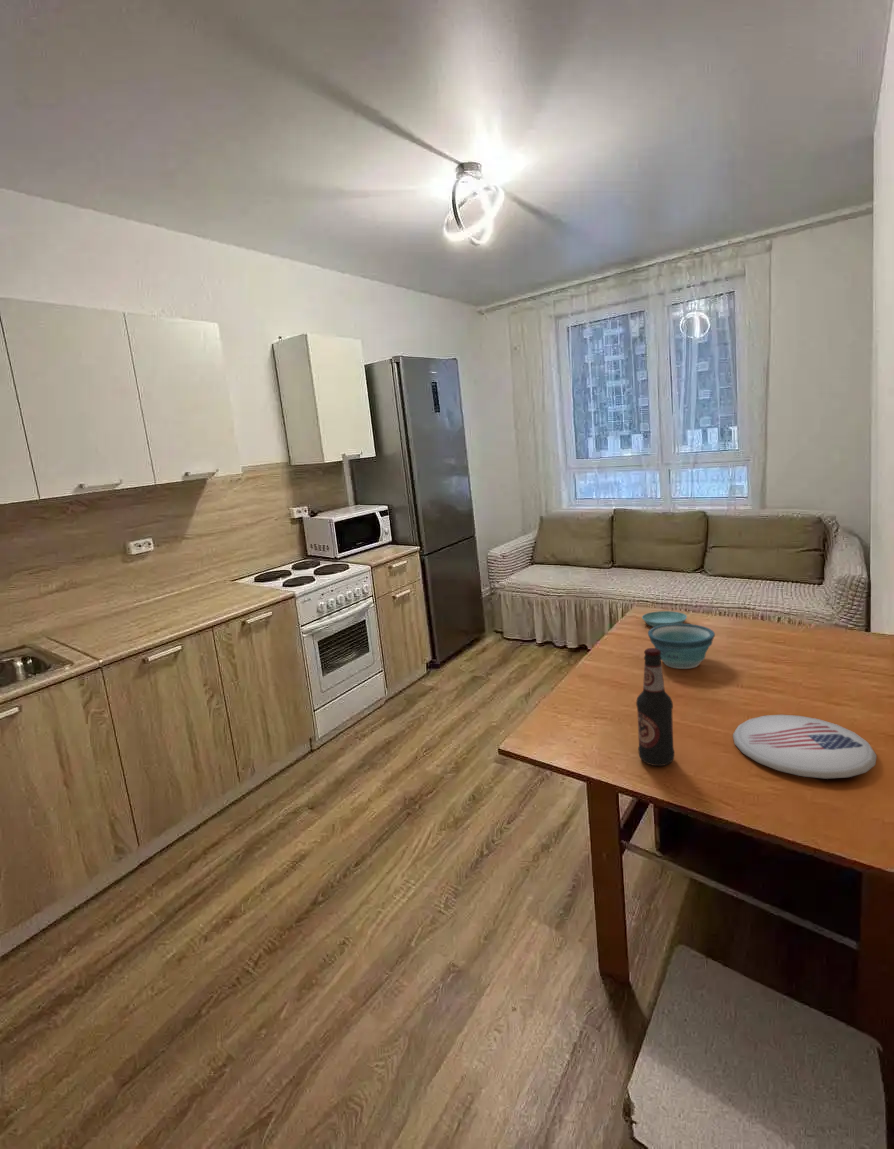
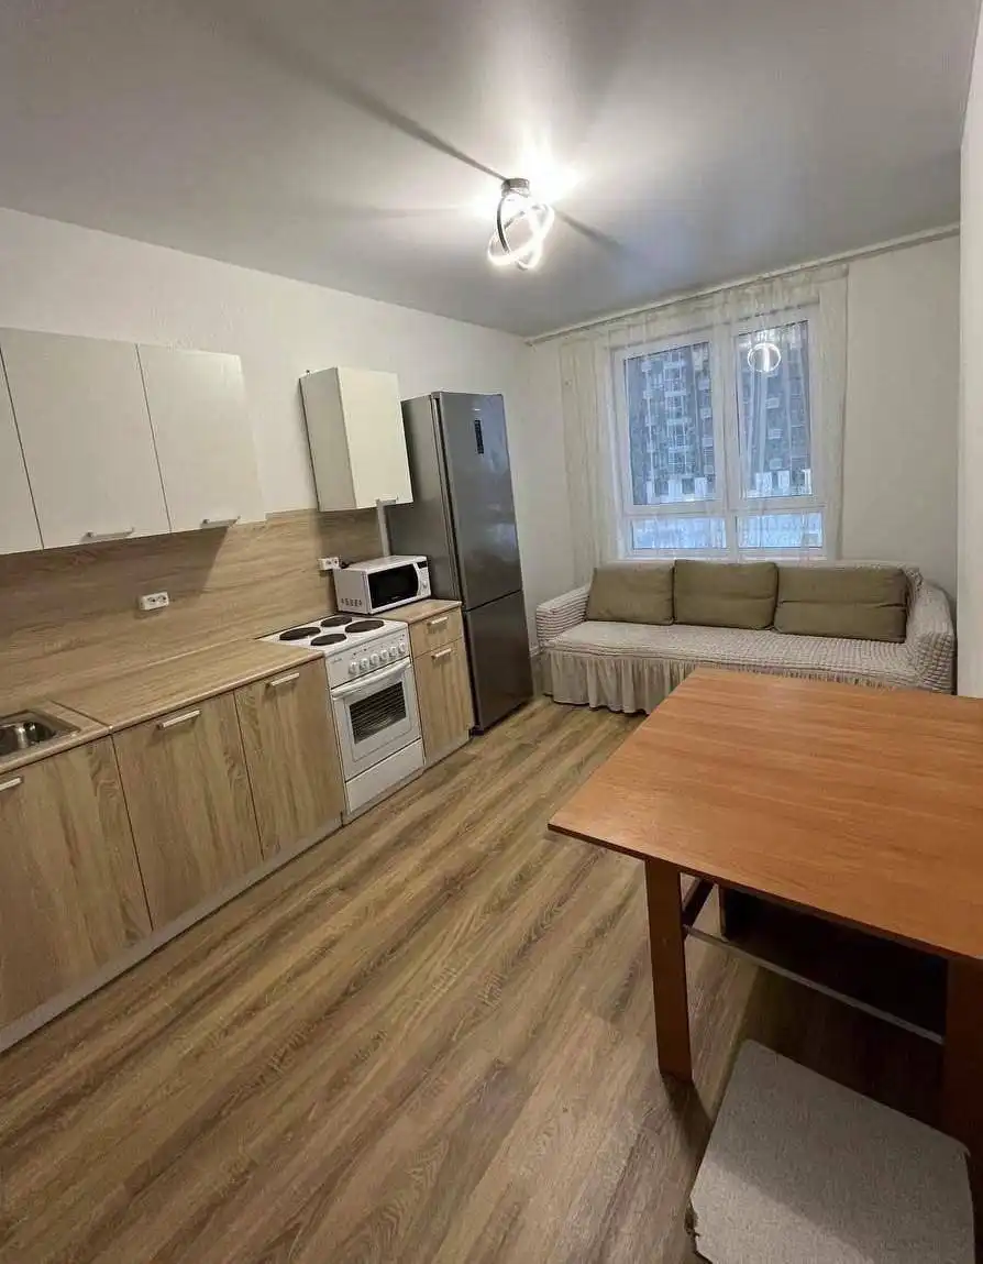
- plate [732,714,878,780]
- saucer [641,610,688,628]
- bowl [647,623,716,670]
- bottle [635,647,675,767]
